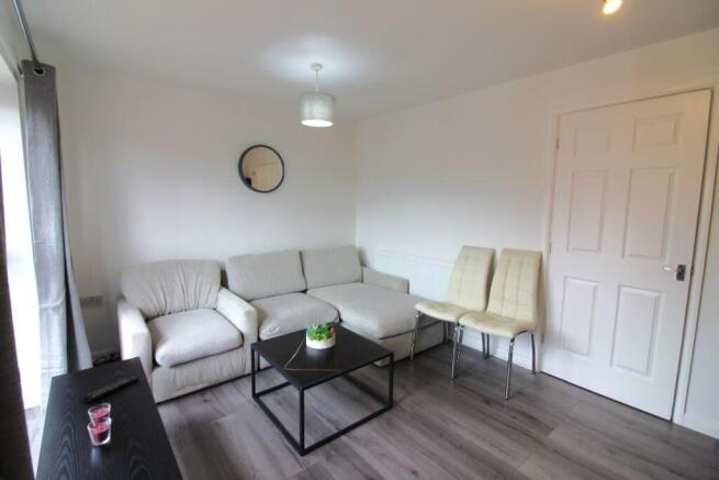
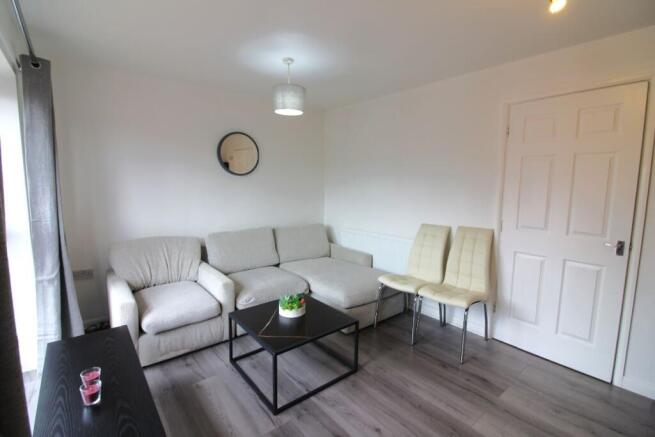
- remote control [82,375,139,403]
